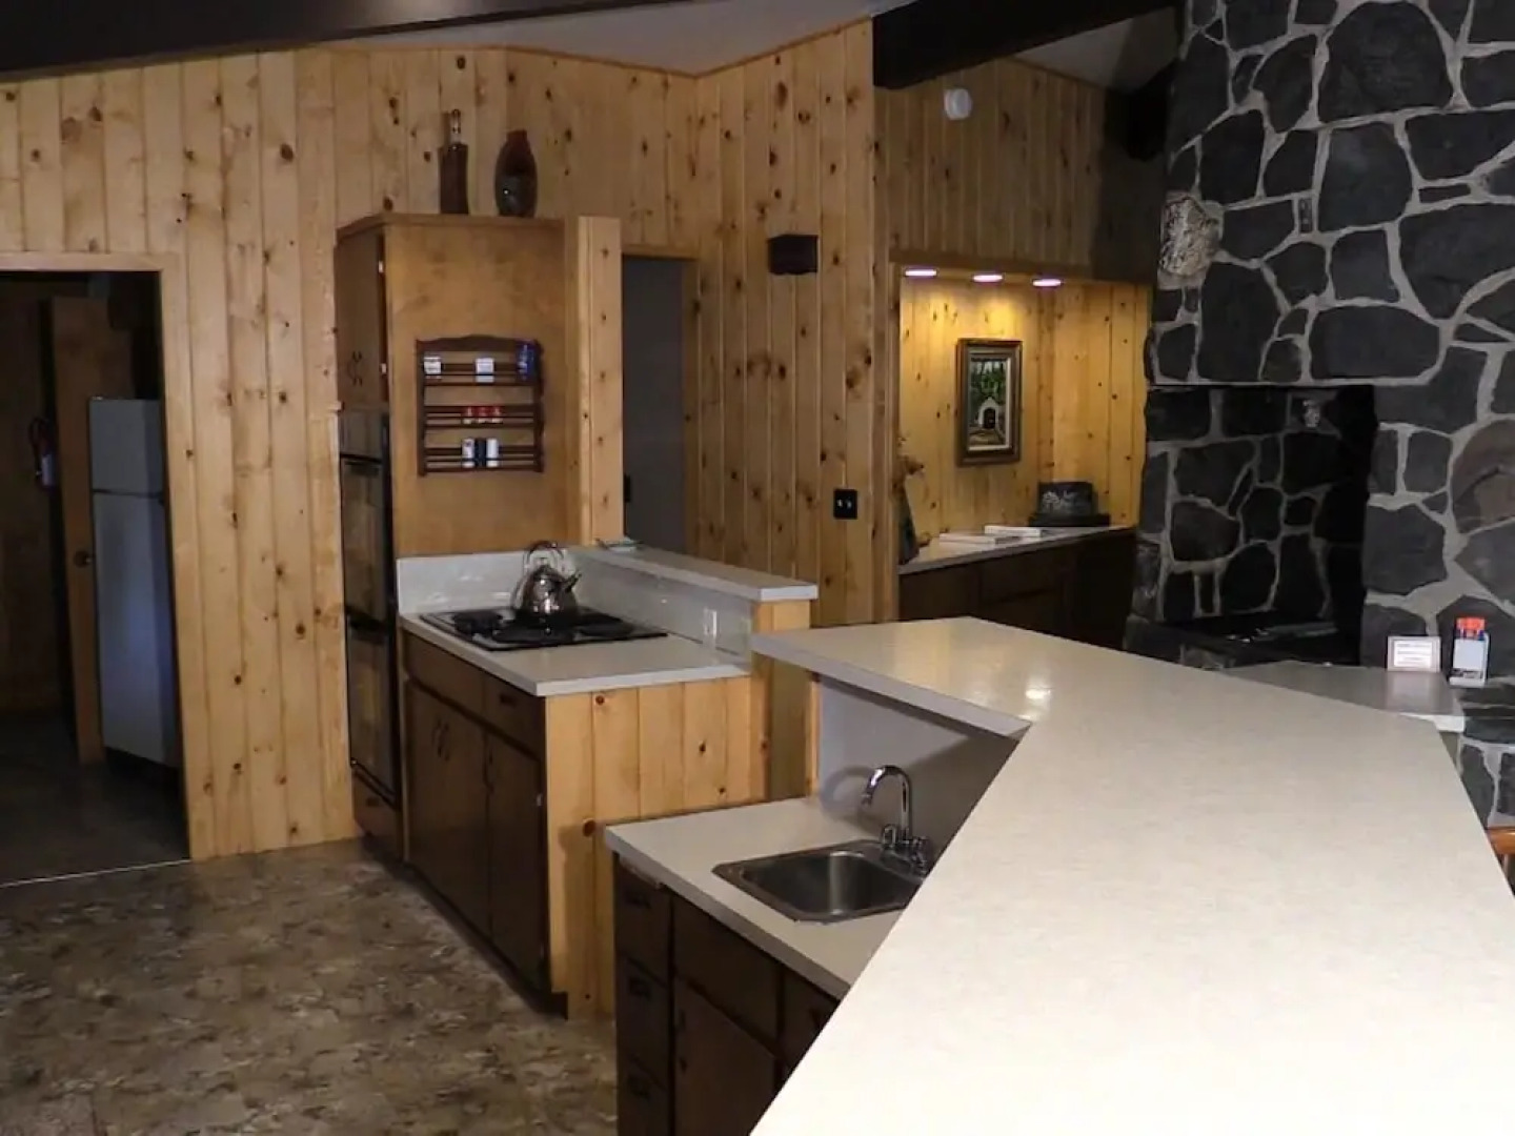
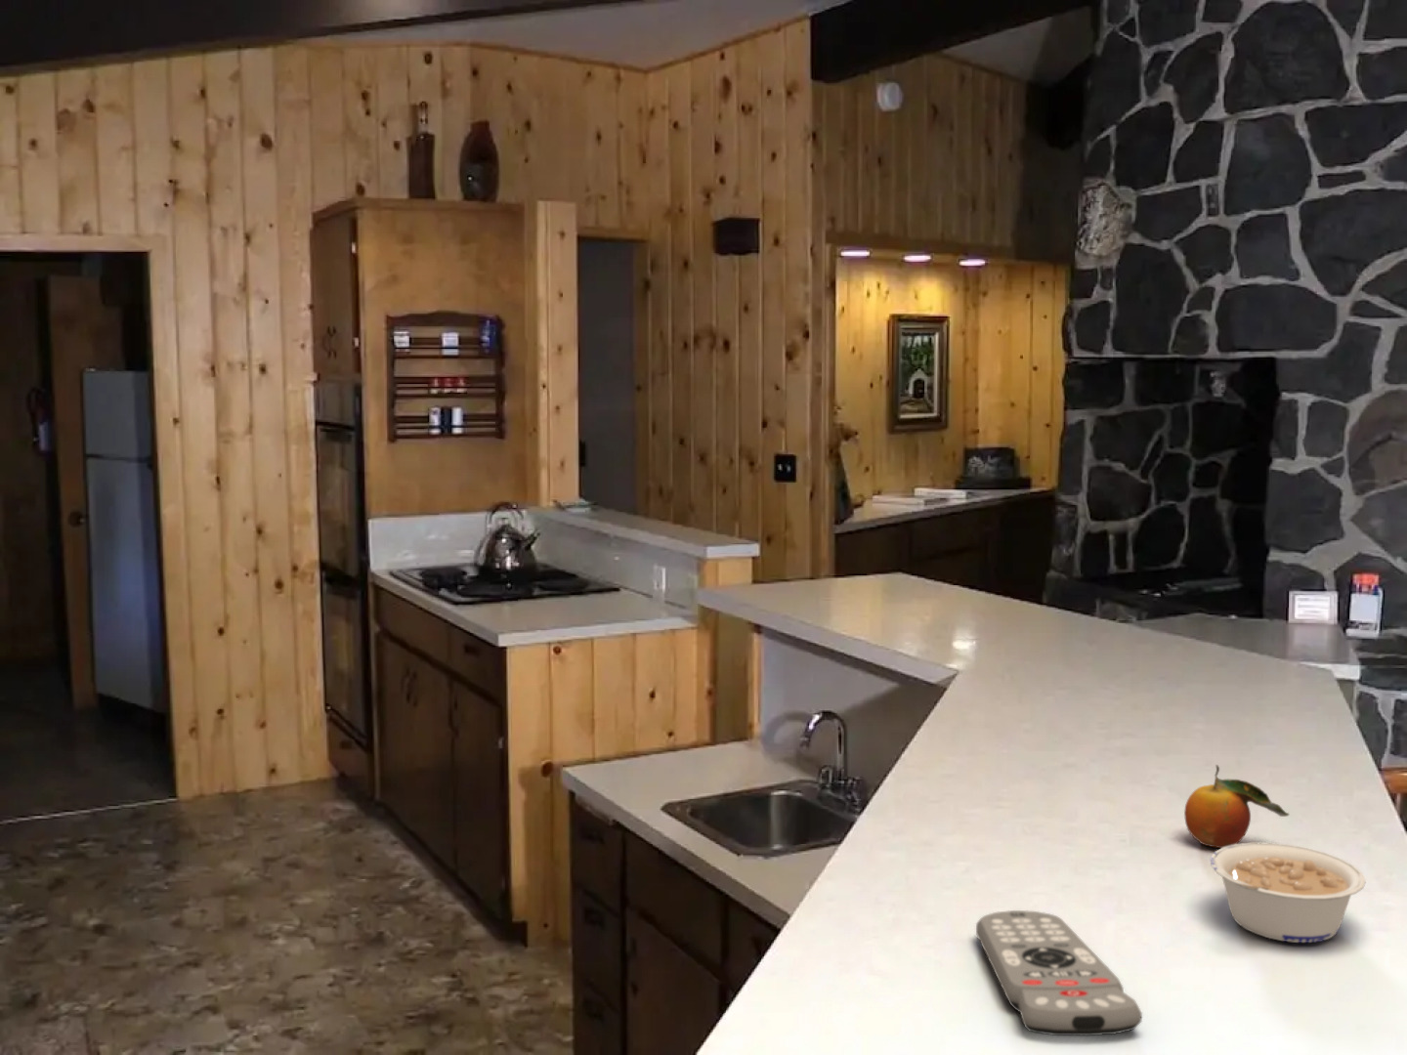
+ legume [1210,842,1367,944]
+ remote control [975,910,1143,1036]
+ fruit [1183,764,1290,849]
